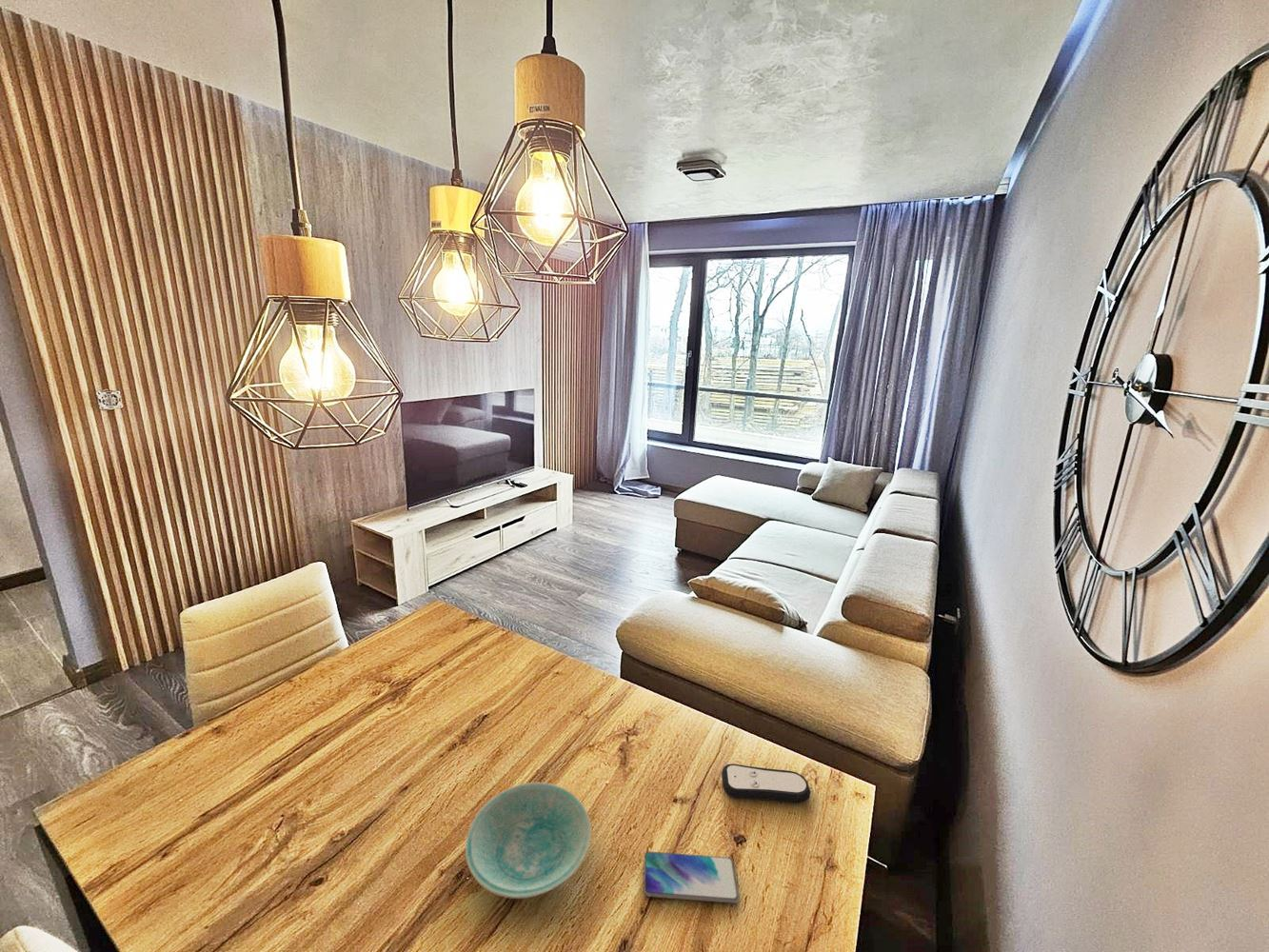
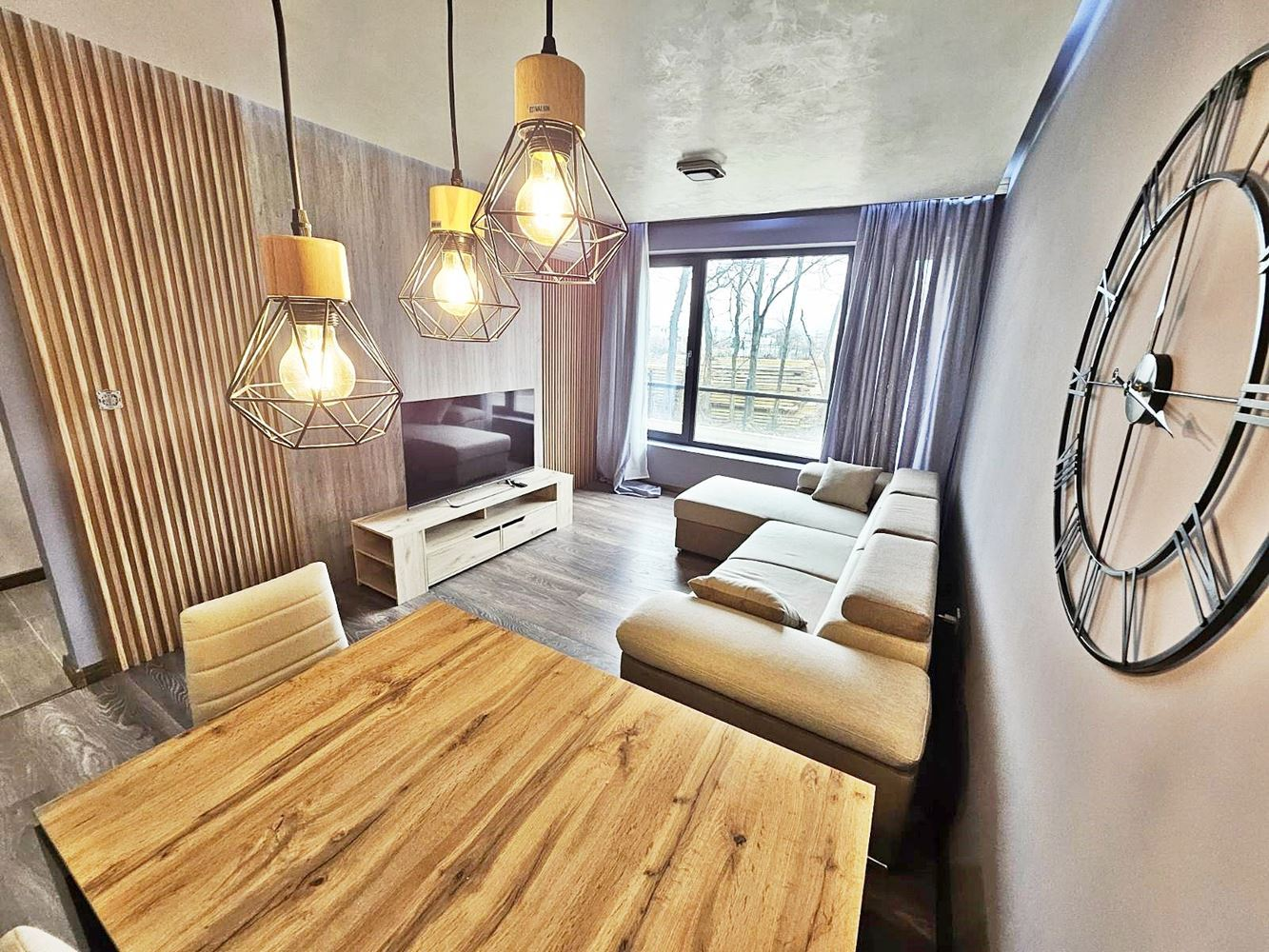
- bowl [465,782,592,900]
- remote control [721,763,811,803]
- smartphone [643,850,740,904]
